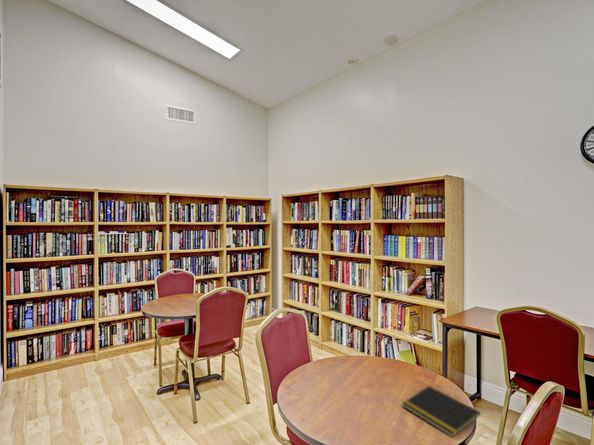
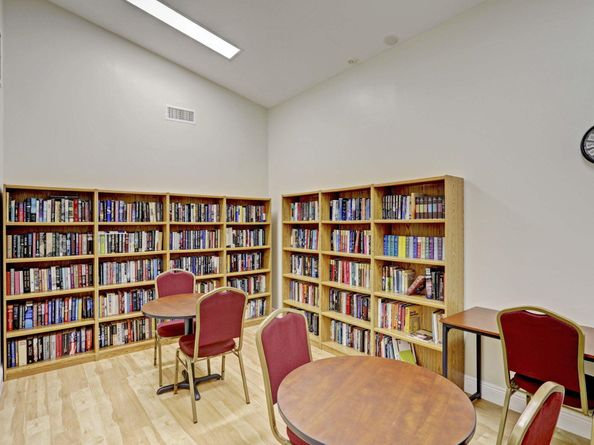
- notepad [401,385,482,438]
